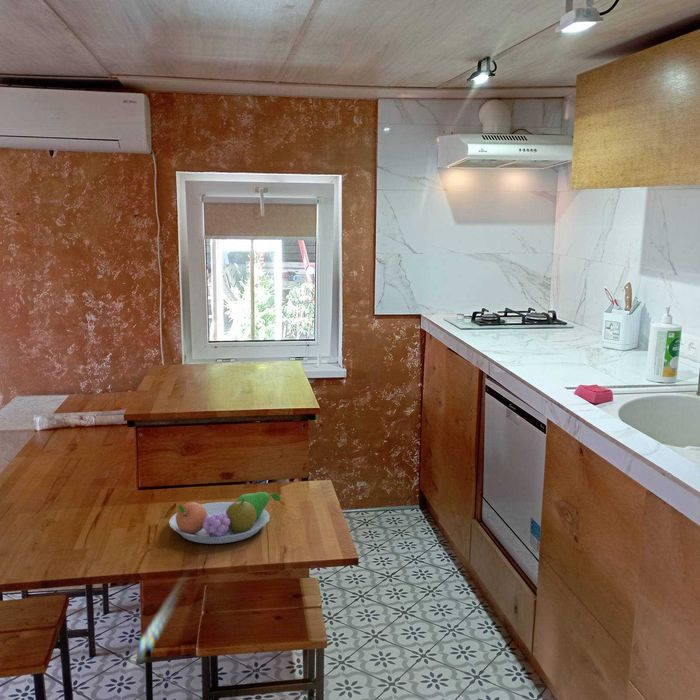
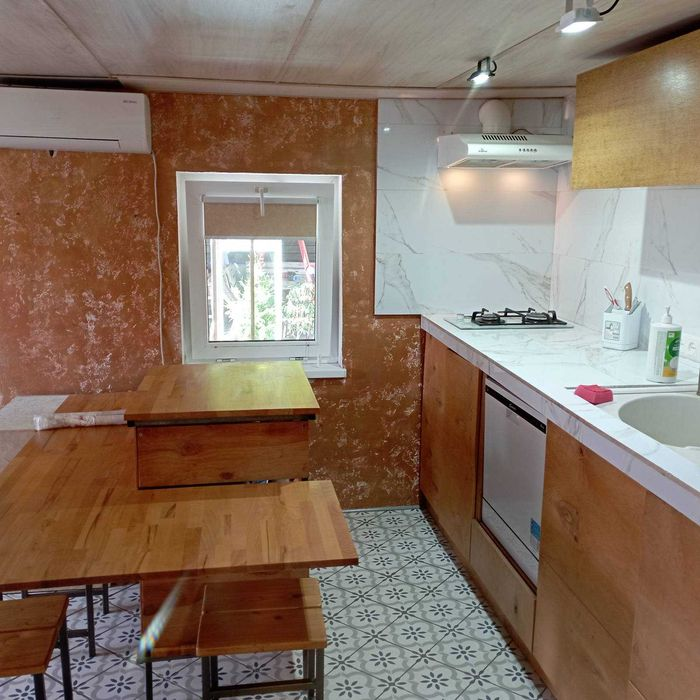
- fruit bowl [168,491,282,545]
